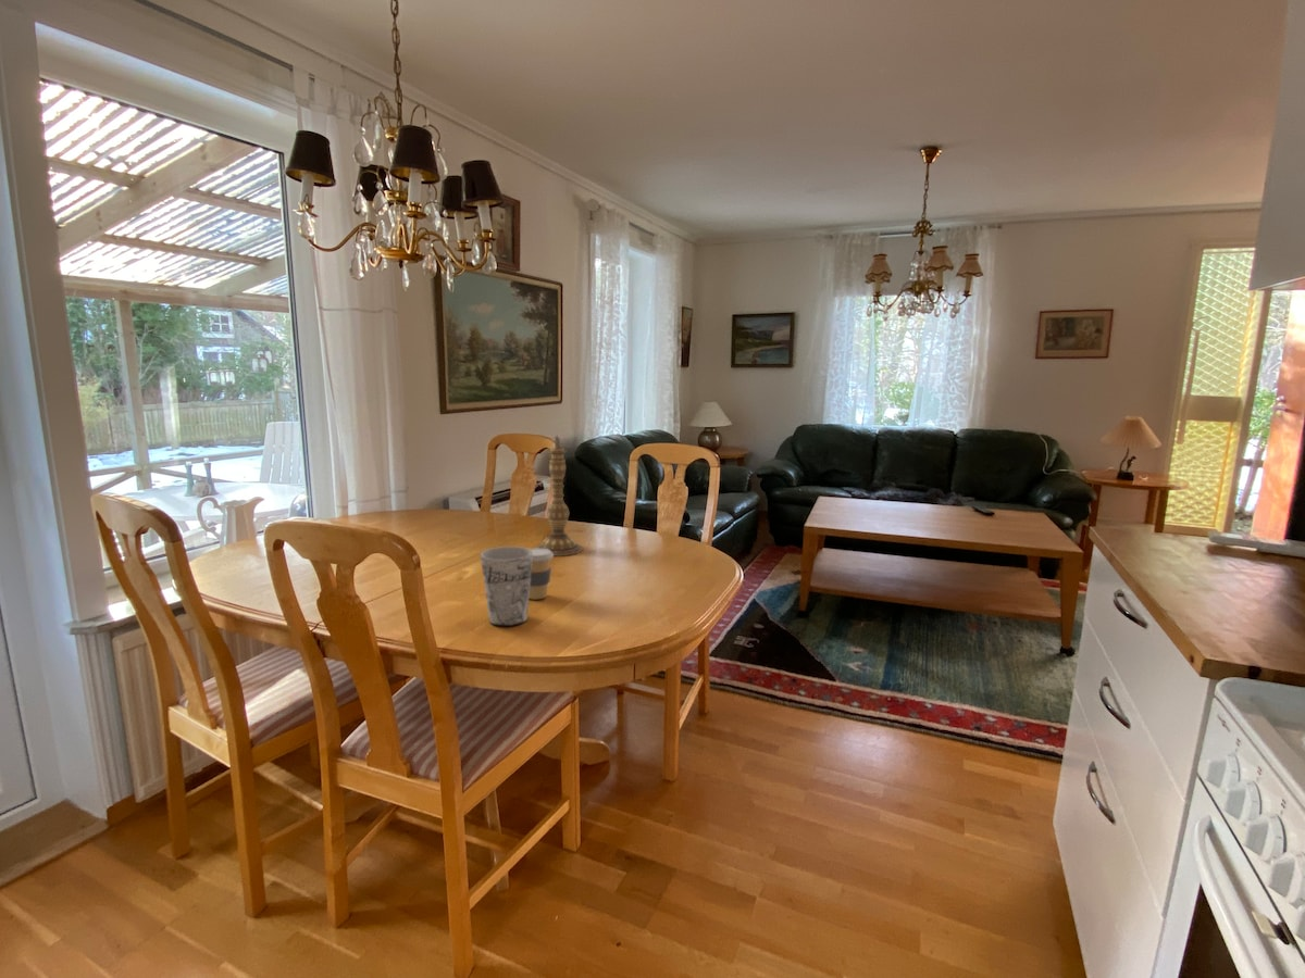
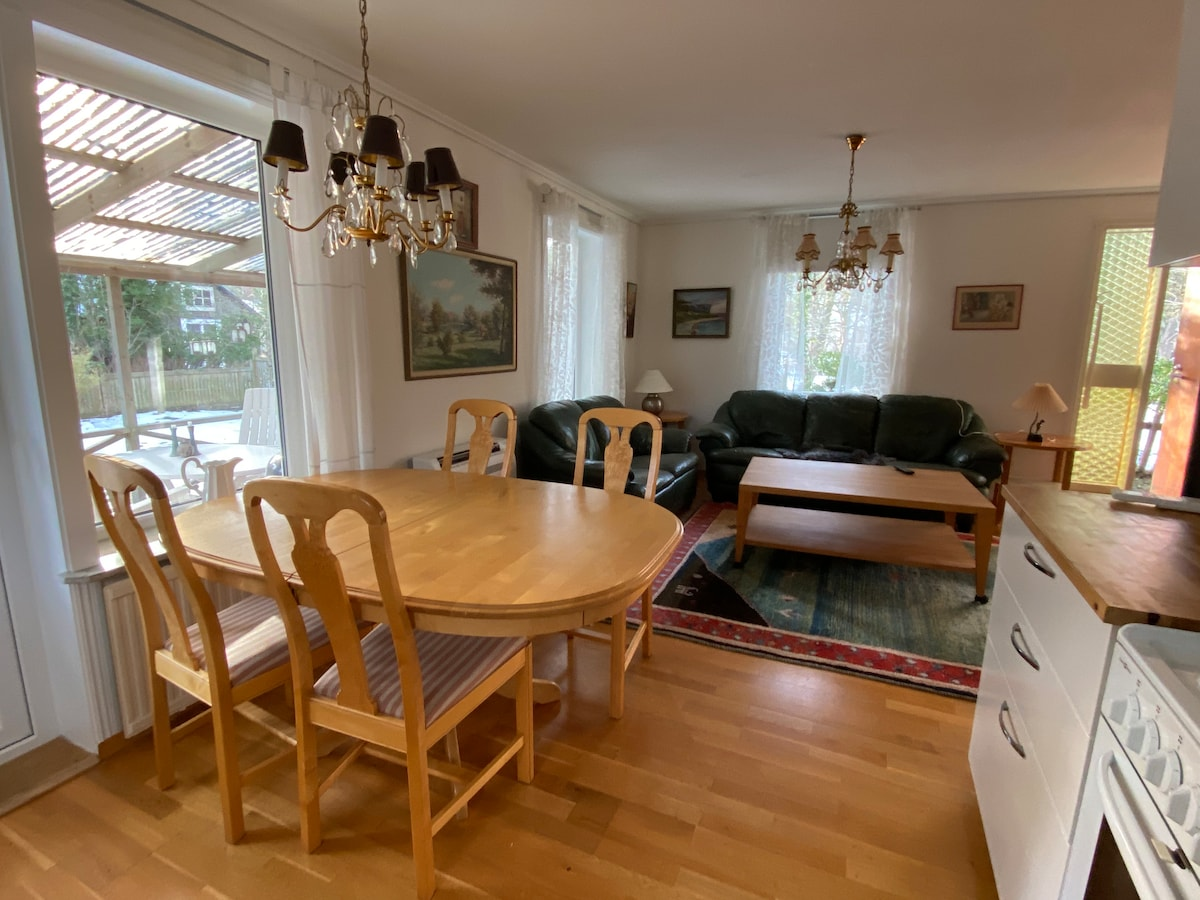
- candlestick [534,434,584,557]
- cup [480,546,533,627]
- coffee cup [529,548,555,601]
